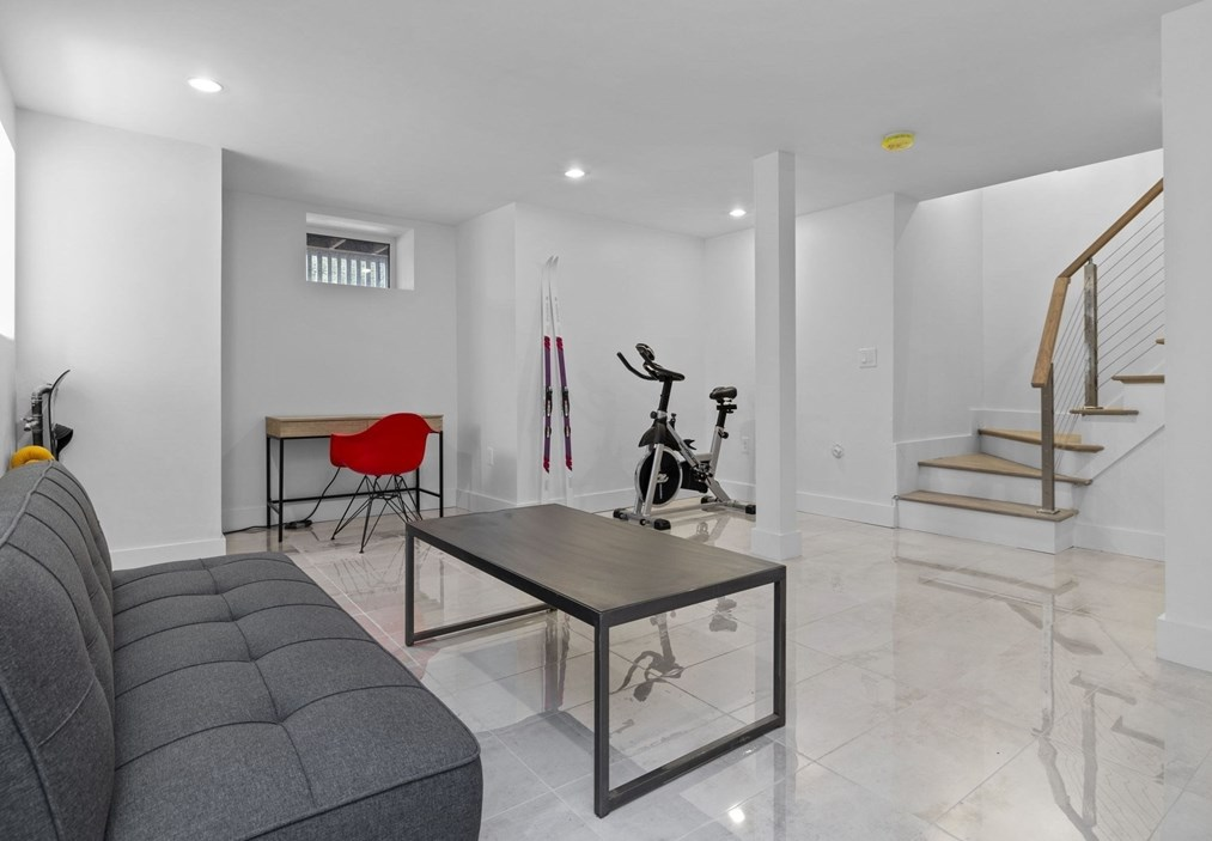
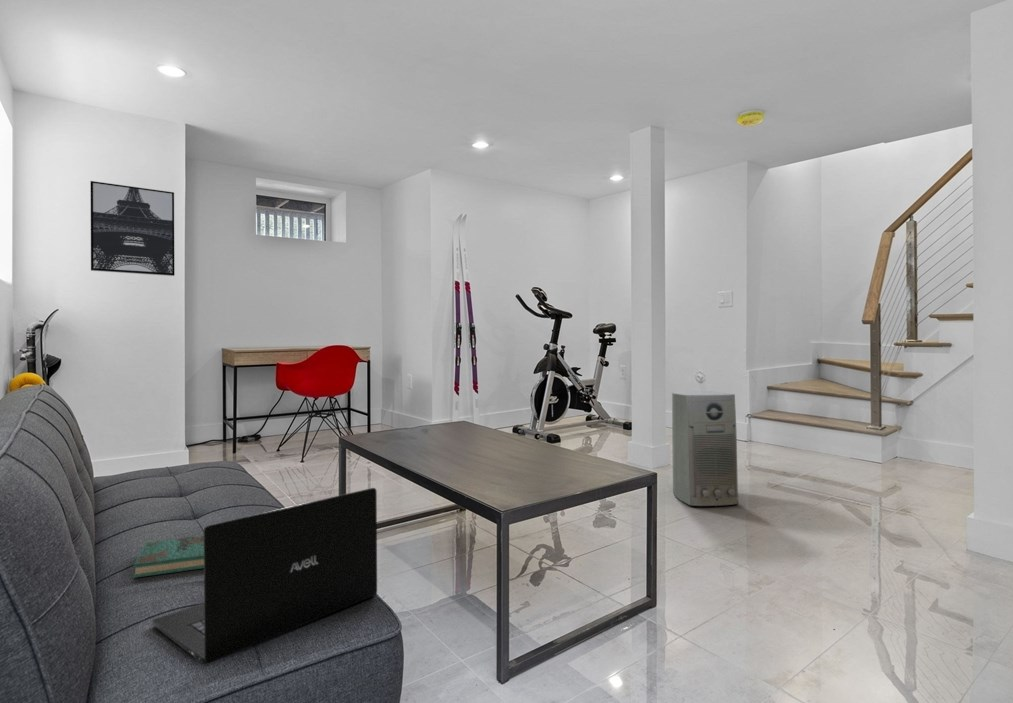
+ air purifier [671,390,739,507]
+ laptop [151,487,378,665]
+ wall art [90,180,175,277]
+ book [132,535,204,579]
